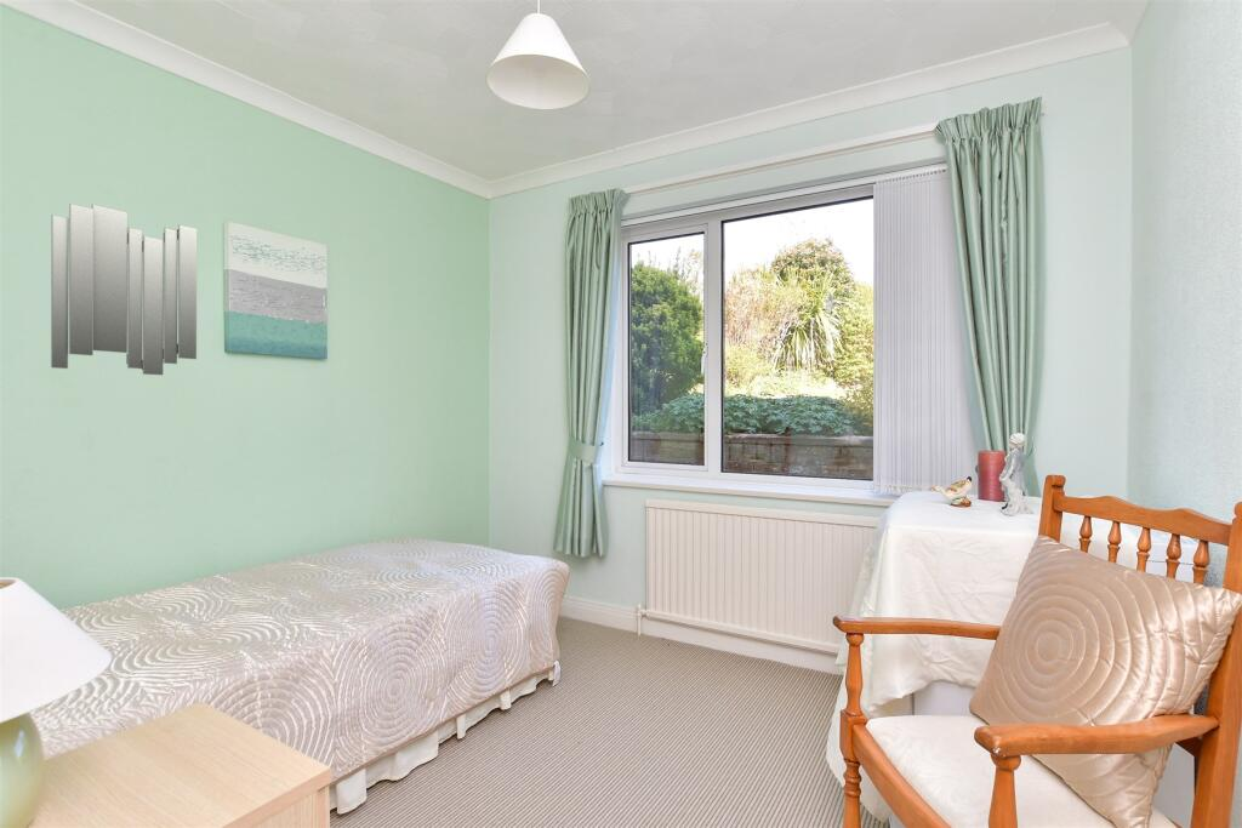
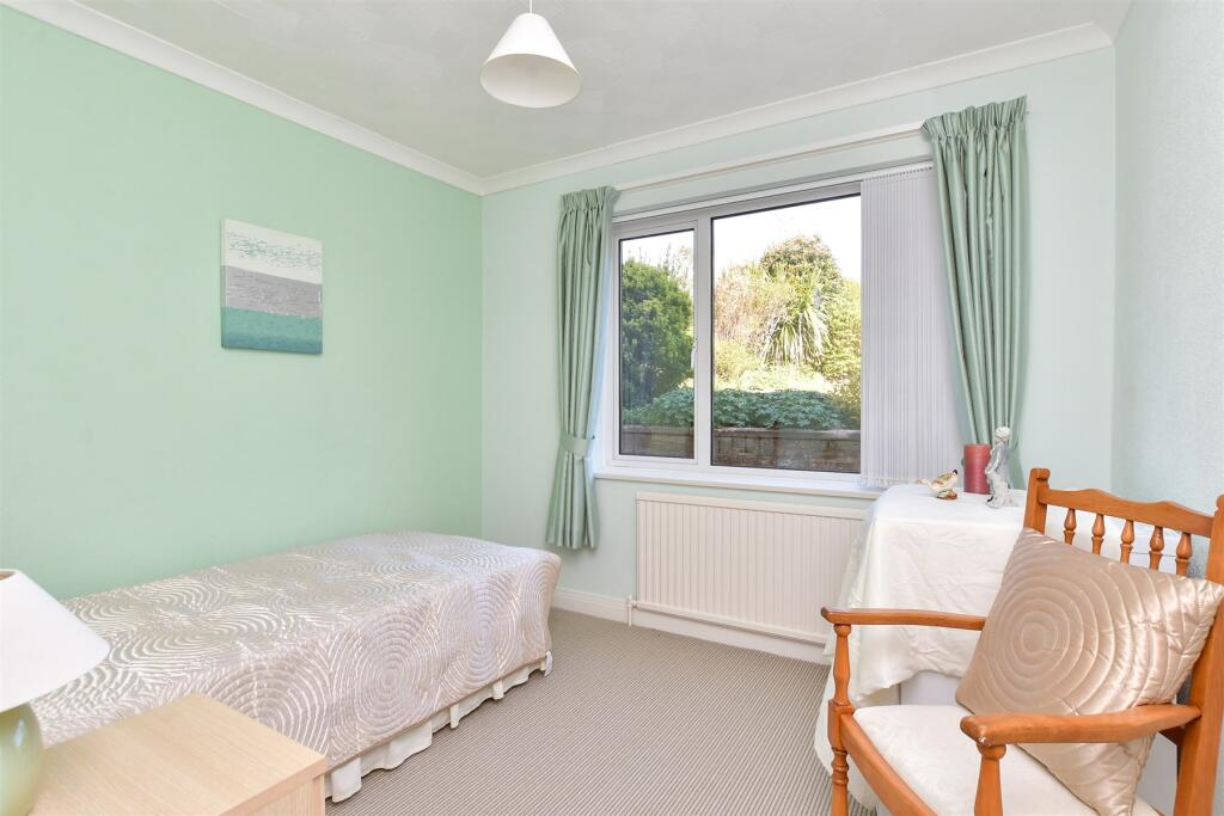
- home mirror [50,202,198,376]
